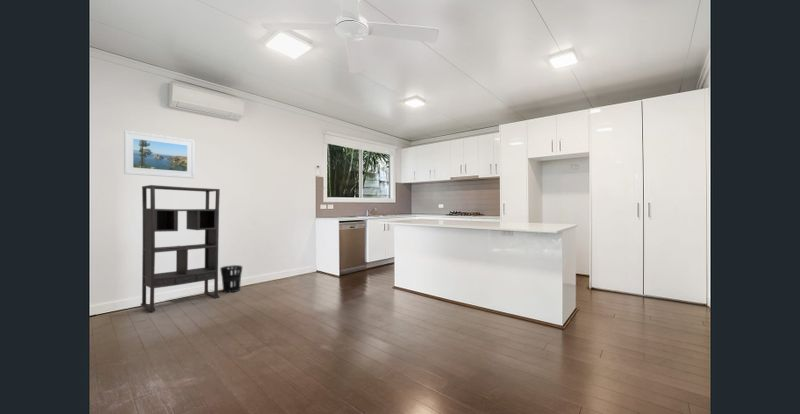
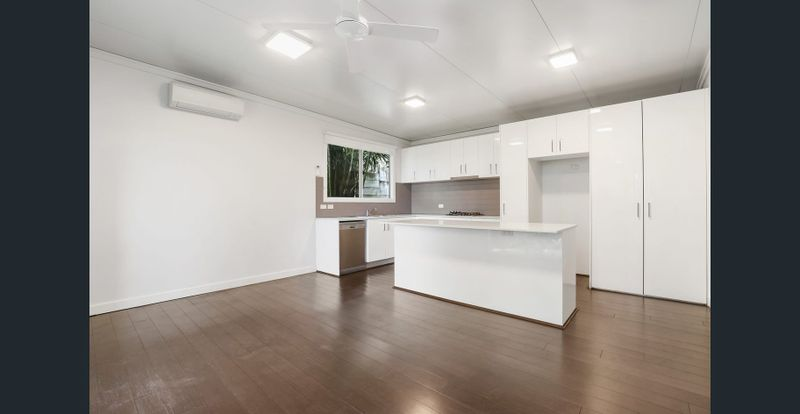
- shelving unit [140,184,221,312]
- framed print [123,130,195,179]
- wastebasket [219,264,243,293]
